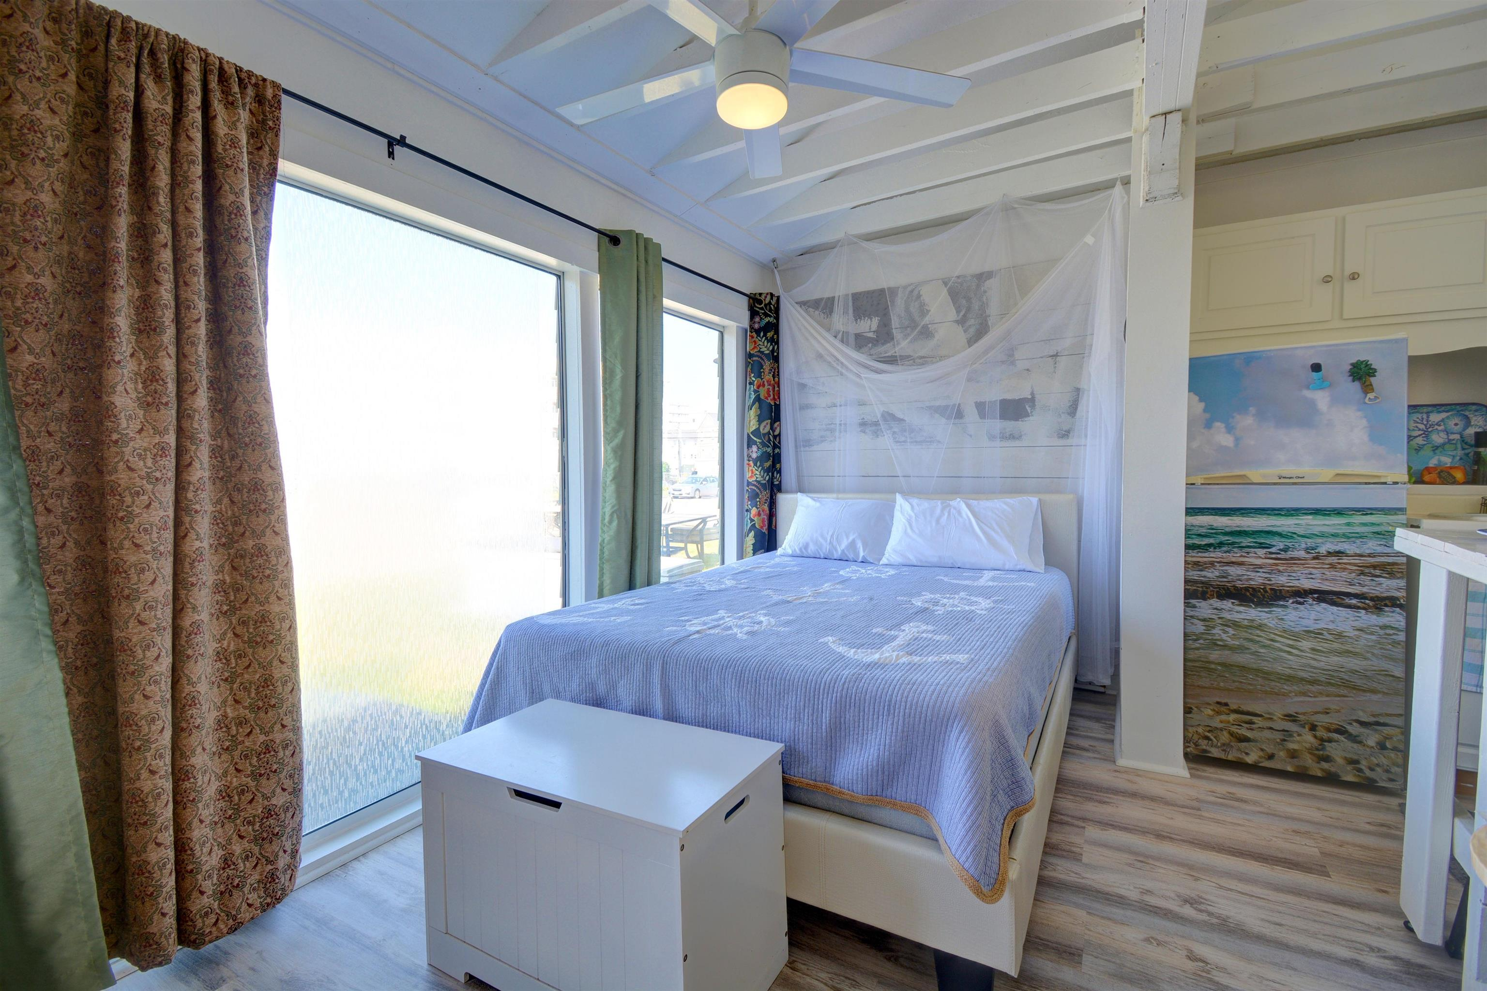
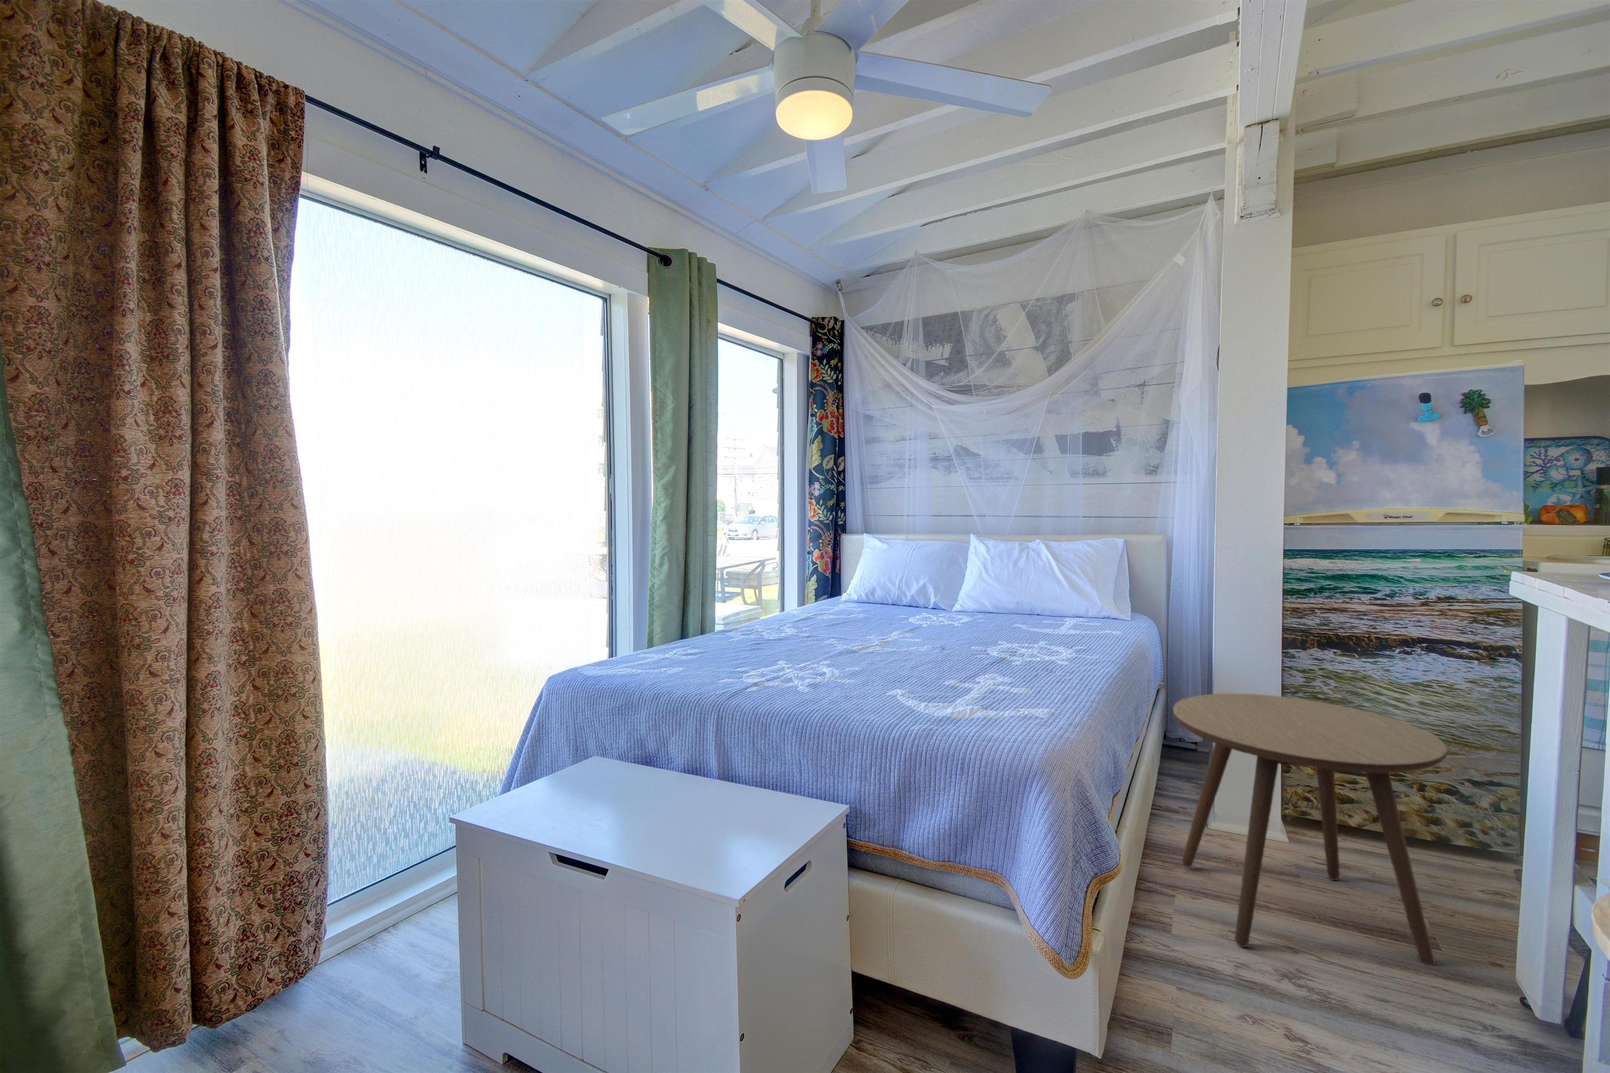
+ side table [1173,693,1448,966]
